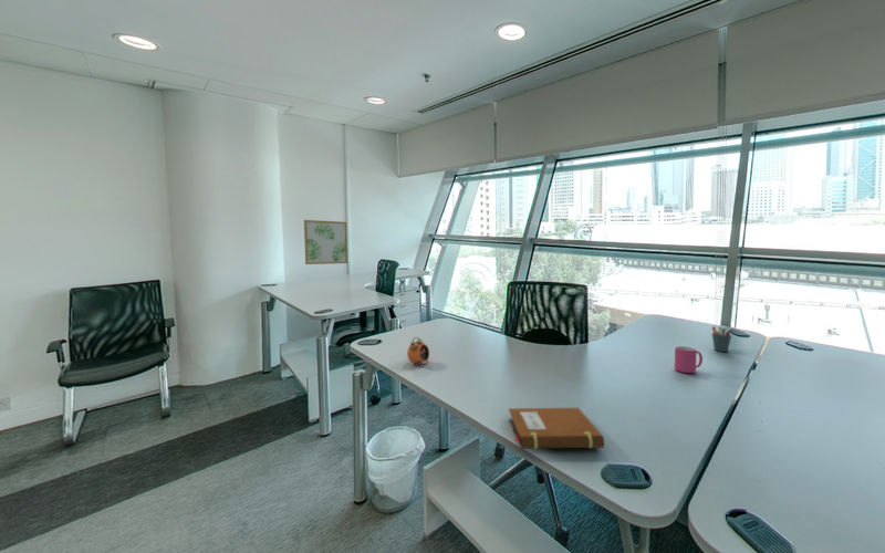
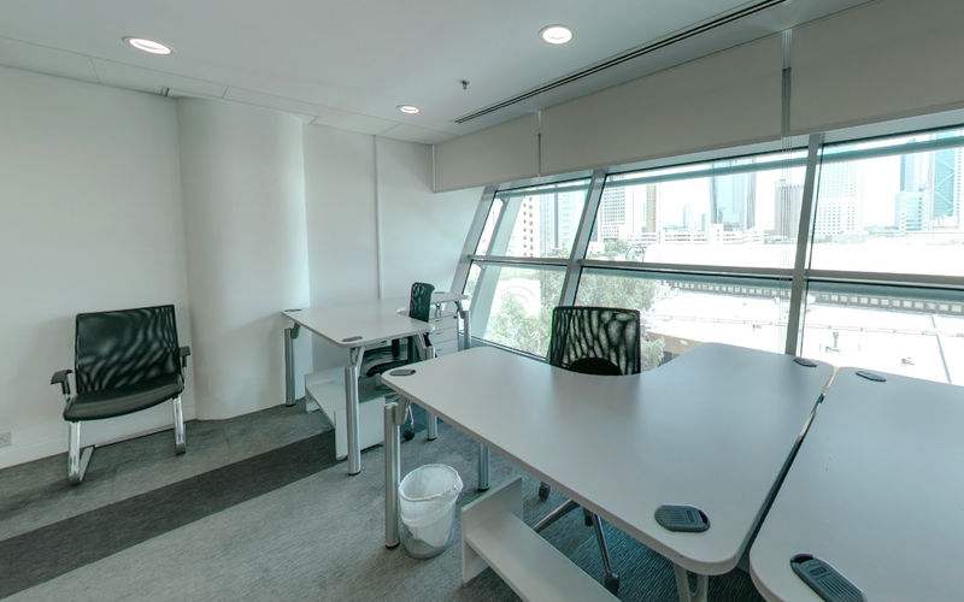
- mug [674,345,704,374]
- alarm clock [406,336,430,367]
- pen holder [710,325,732,353]
- notebook [508,407,605,450]
- wall art [303,219,348,265]
